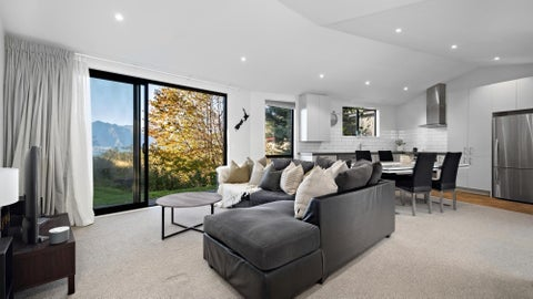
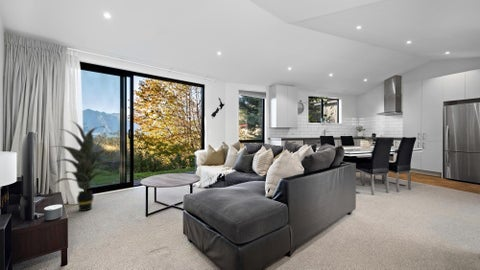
+ indoor plant [51,120,115,212]
